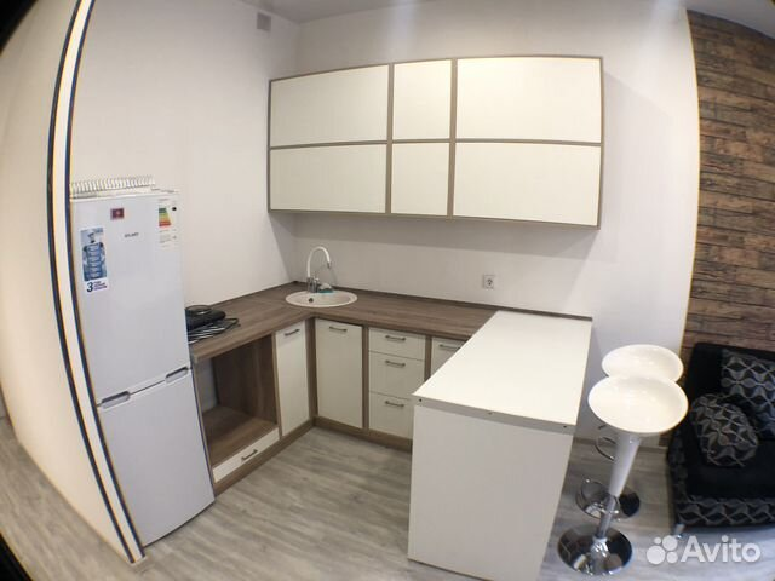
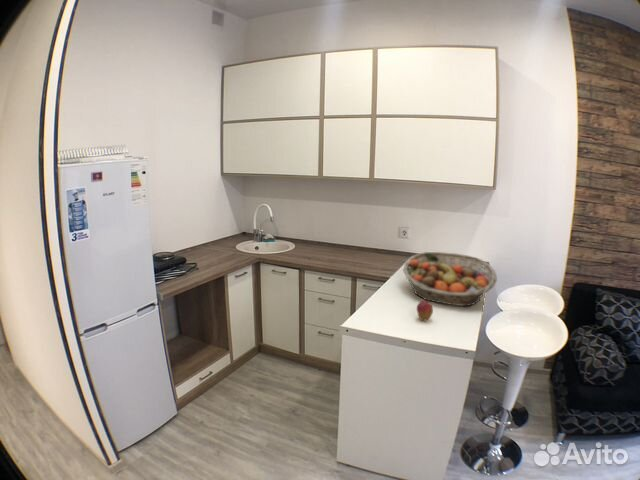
+ fruit [416,300,434,322]
+ fruit basket [402,251,498,307]
